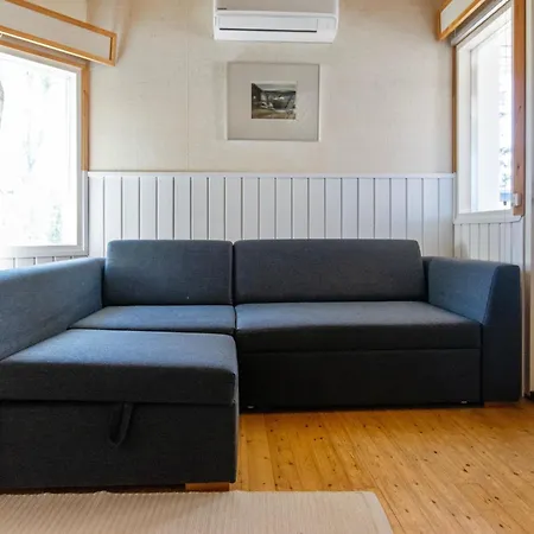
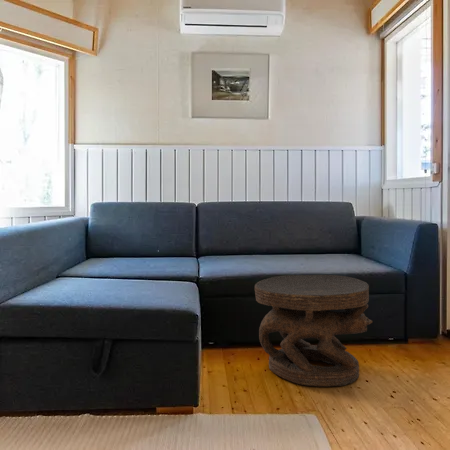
+ side table [254,274,373,387]
